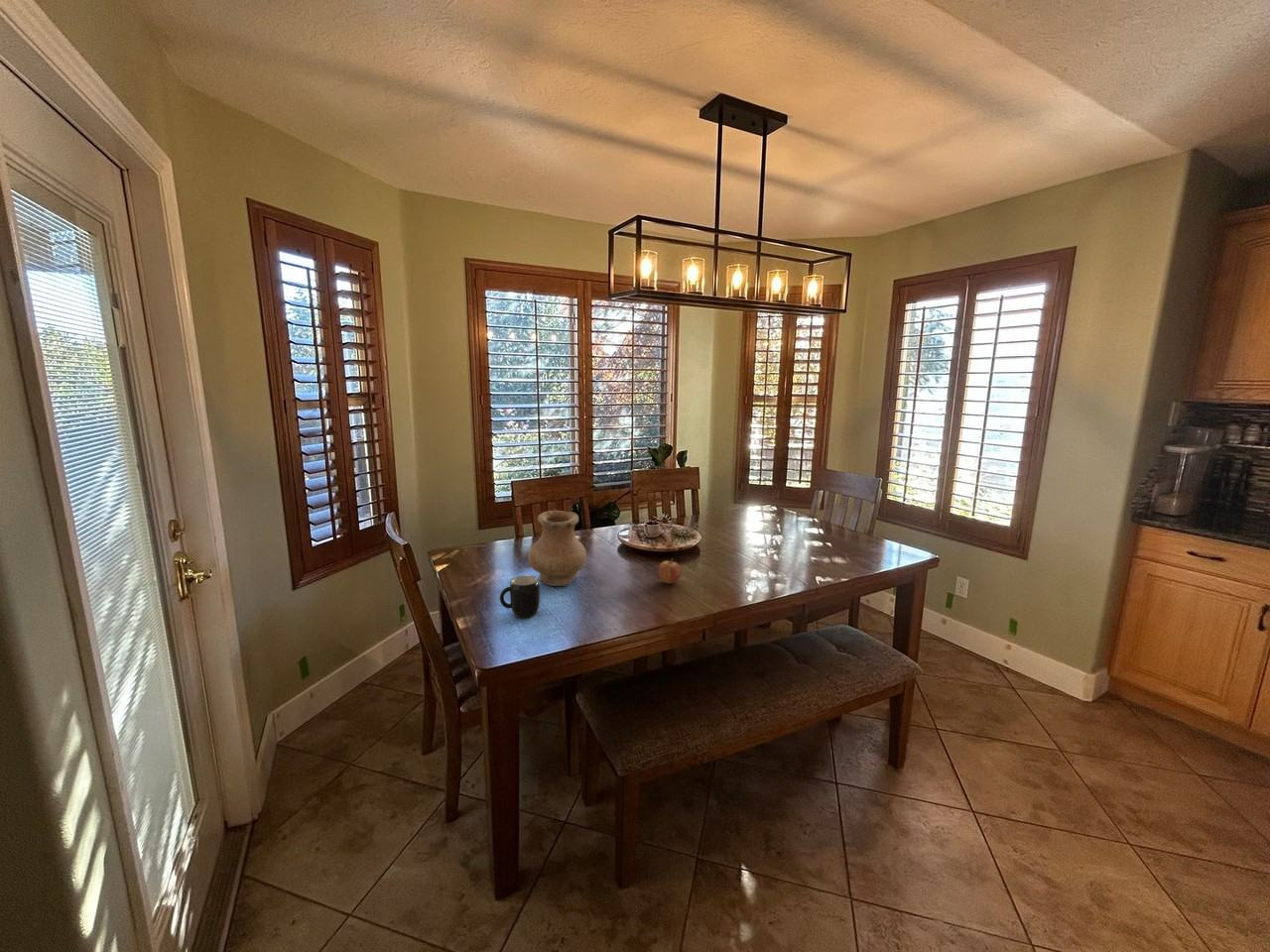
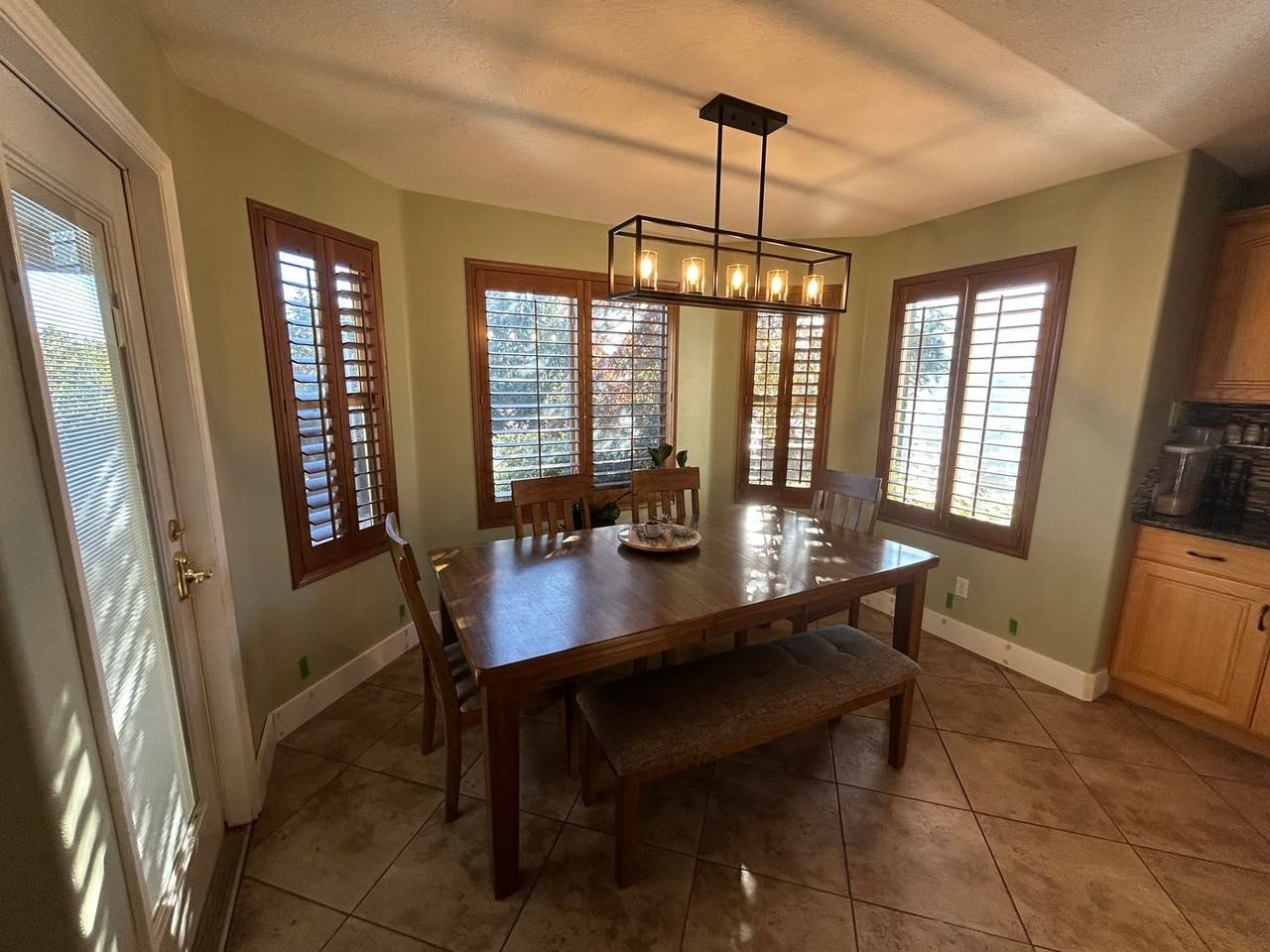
- vase [527,510,587,587]
- mug [499,574,541,619]
- fruit [657,558,682,585]
